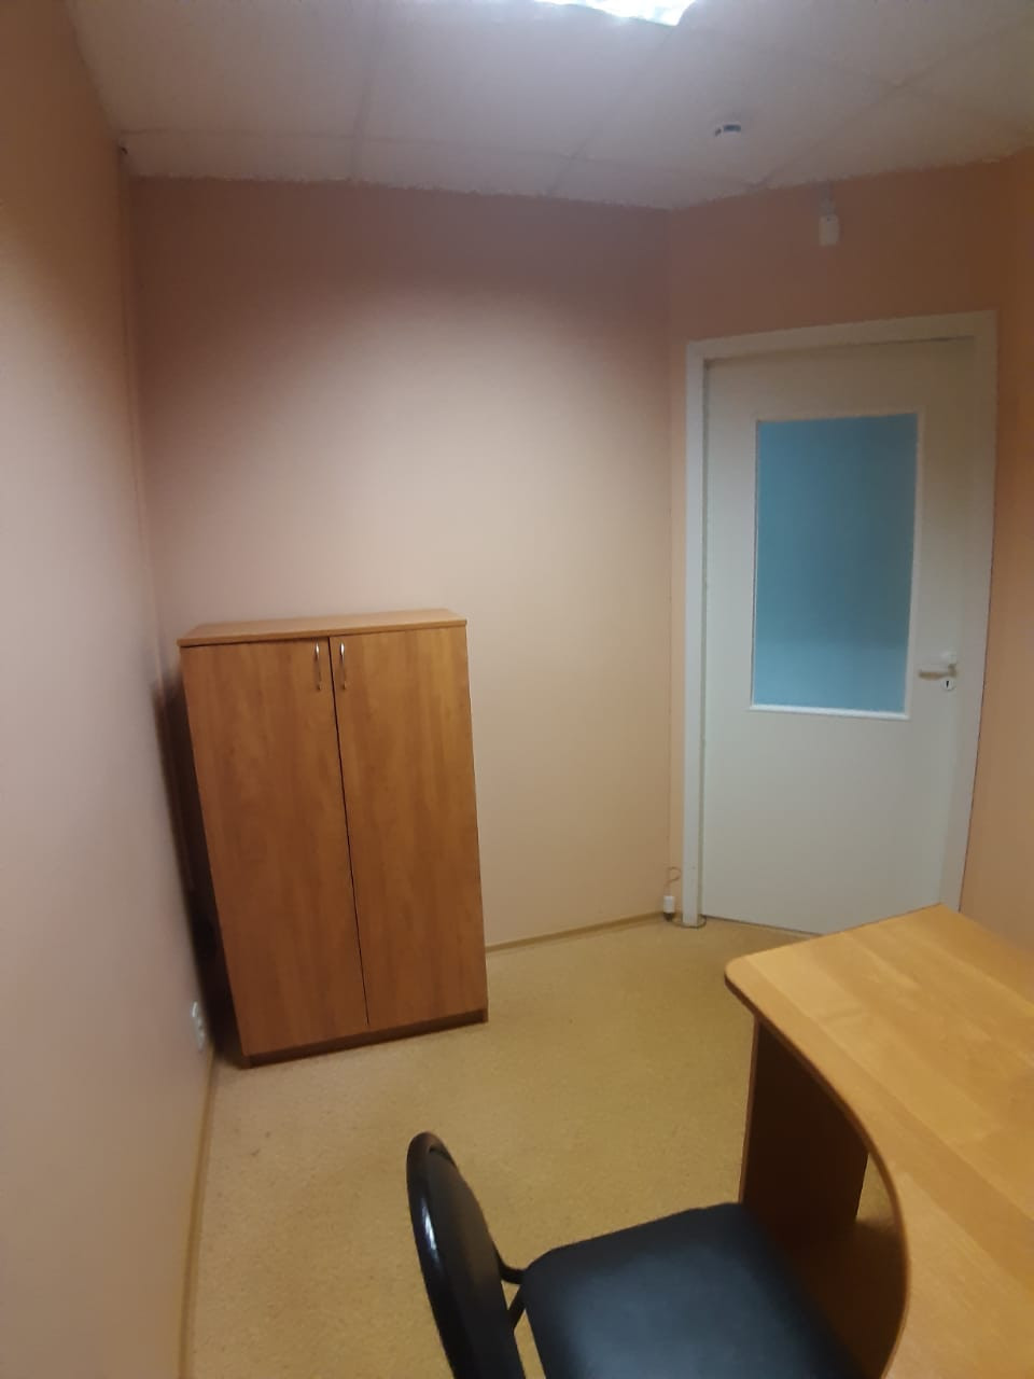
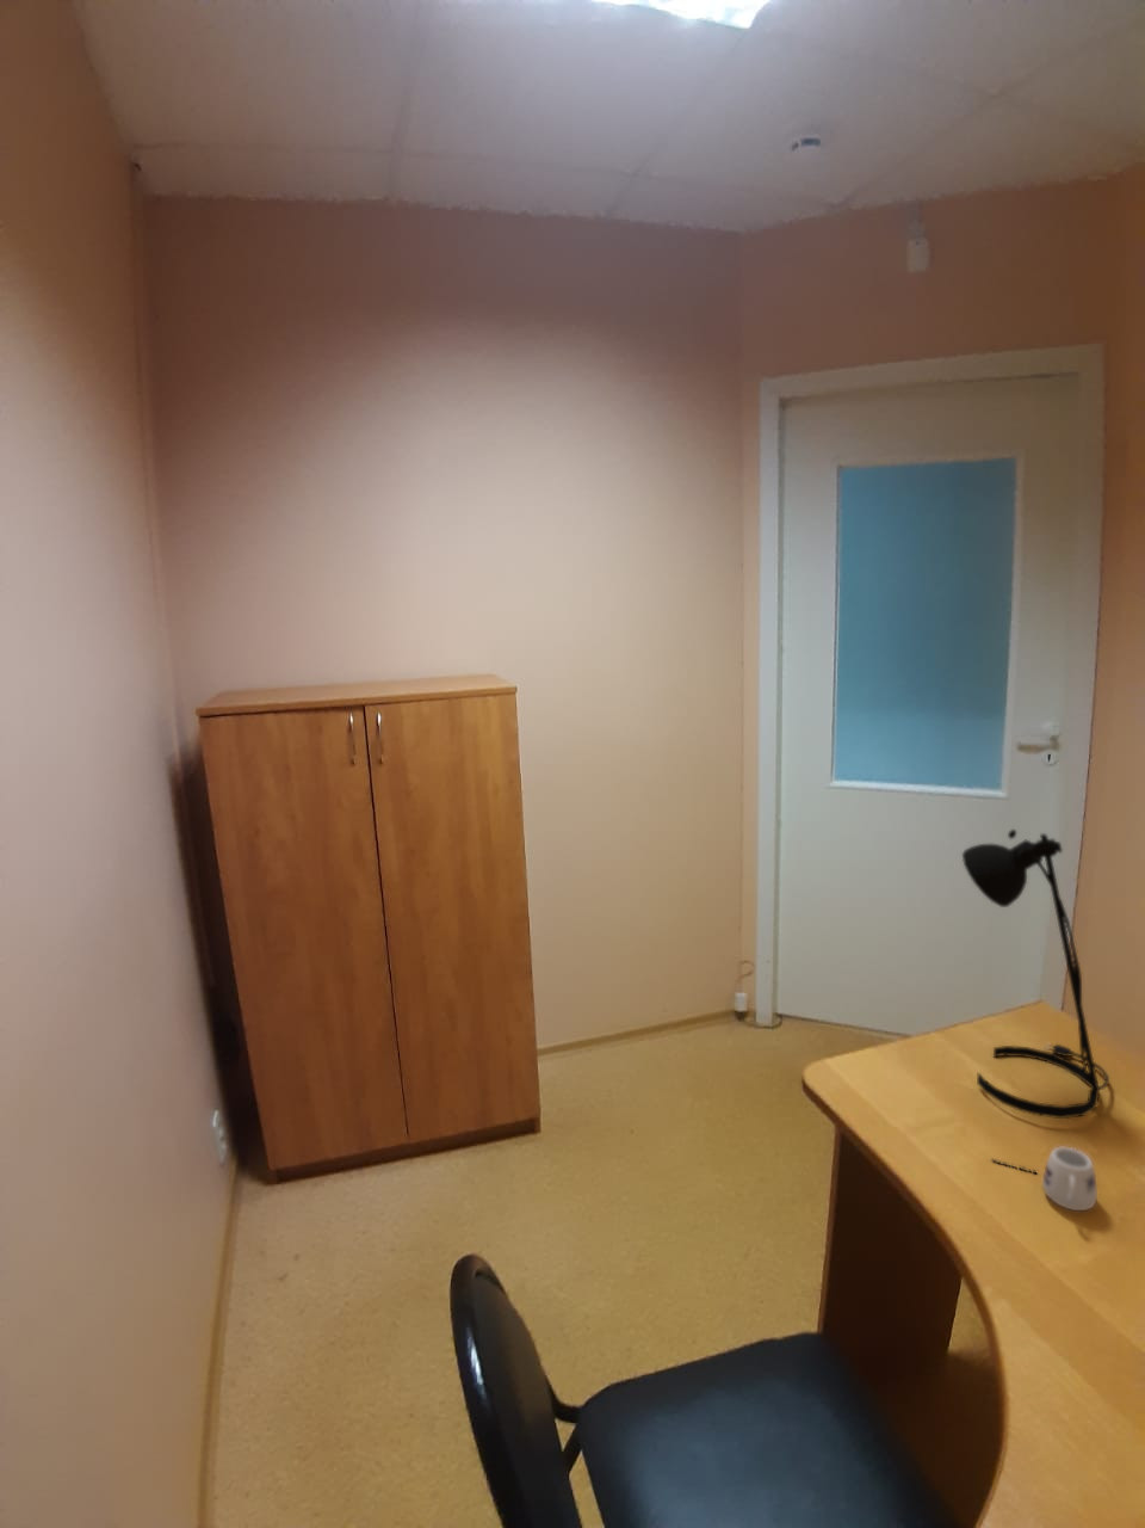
+ mug [991,1147,1098,1212]
+ desk lamp [961,829,1110,1120]
